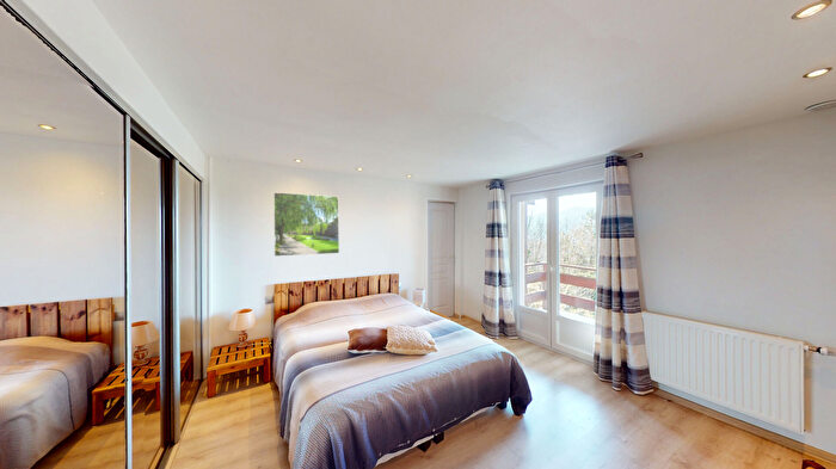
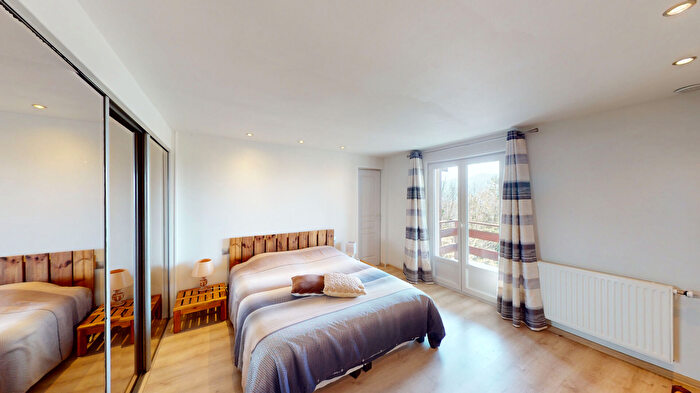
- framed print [272,191,340,258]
